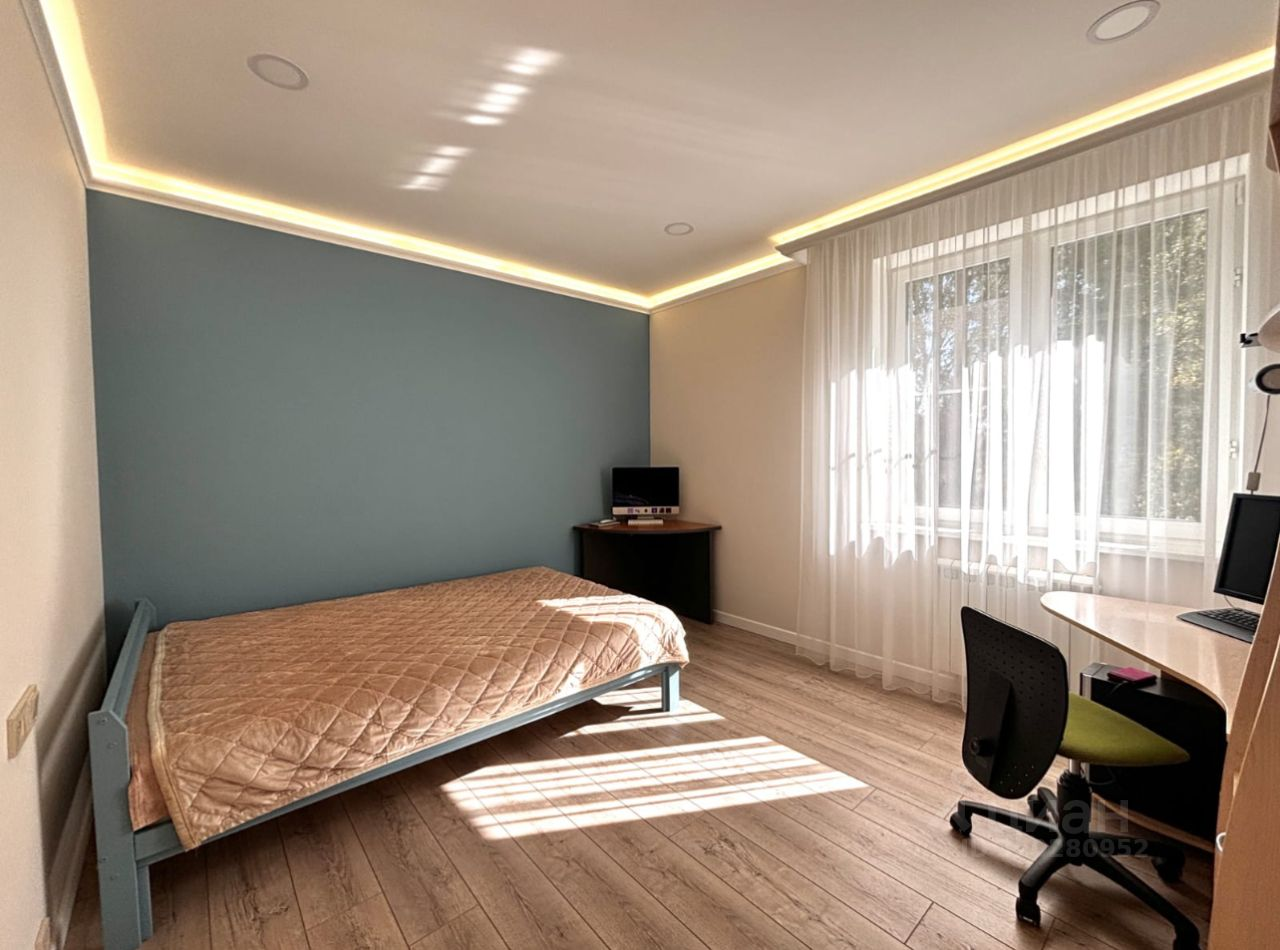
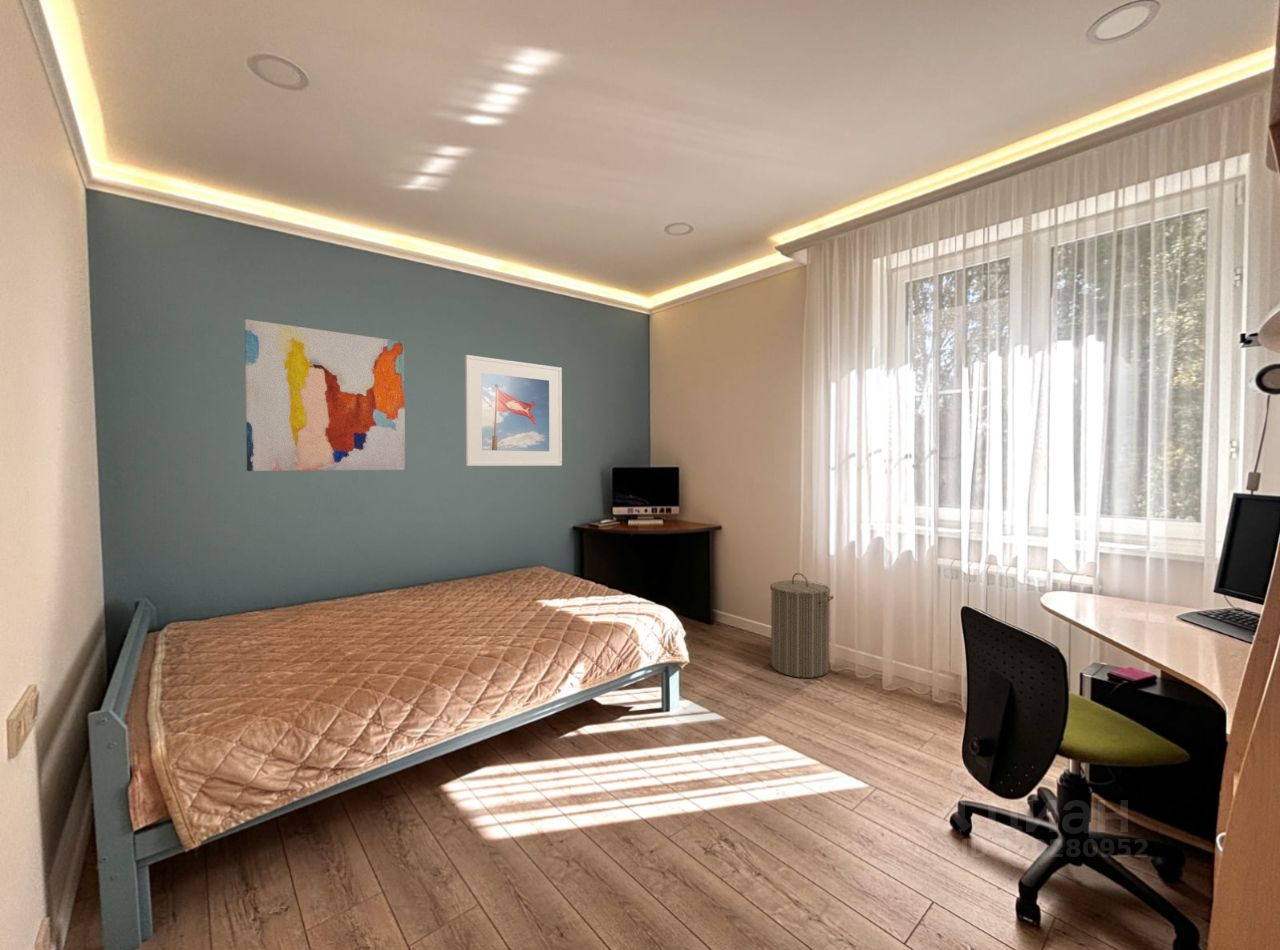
+ wall art [244,318,406,472]
+ laundry hamper [769,572,835,679]
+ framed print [464,354,563,467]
